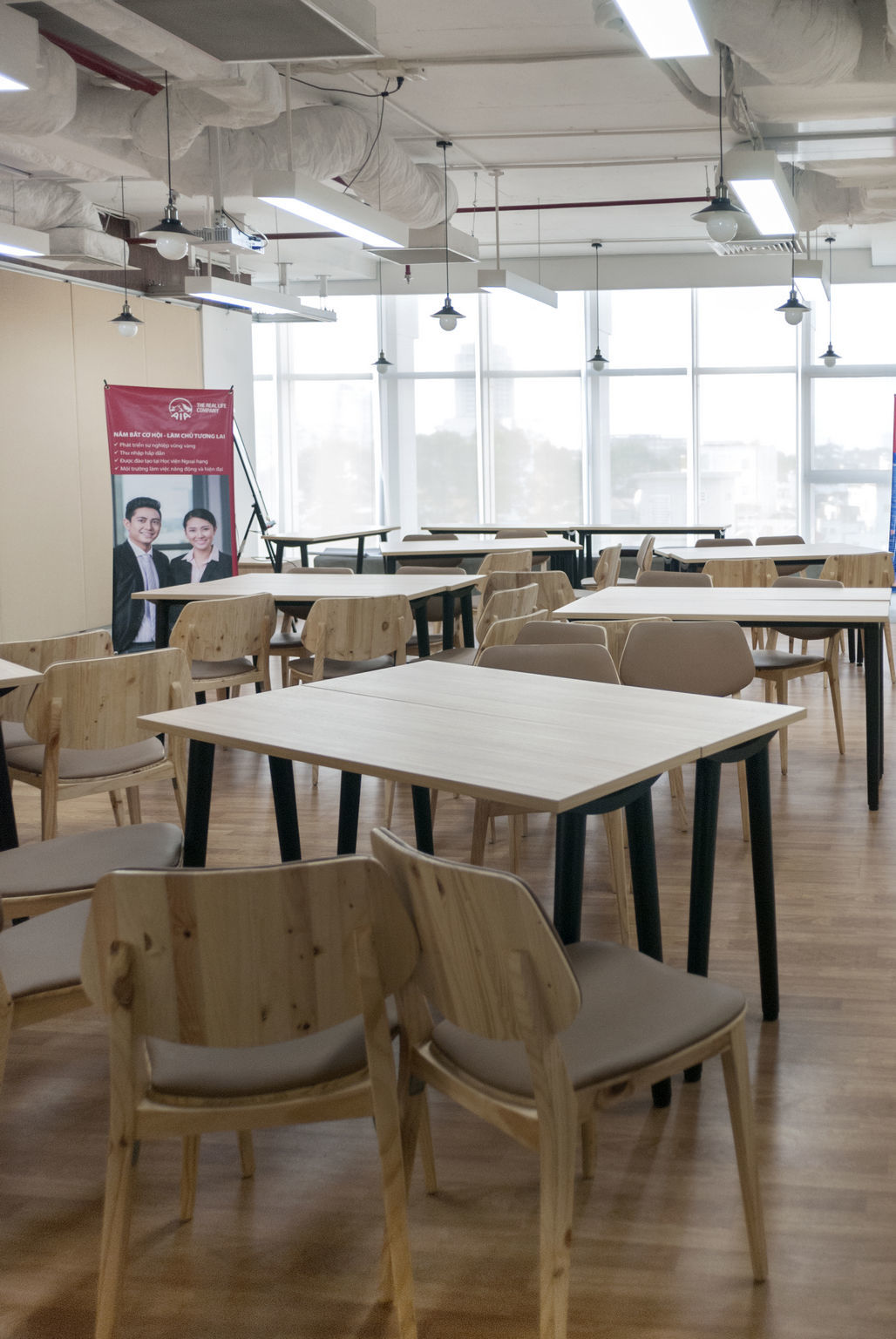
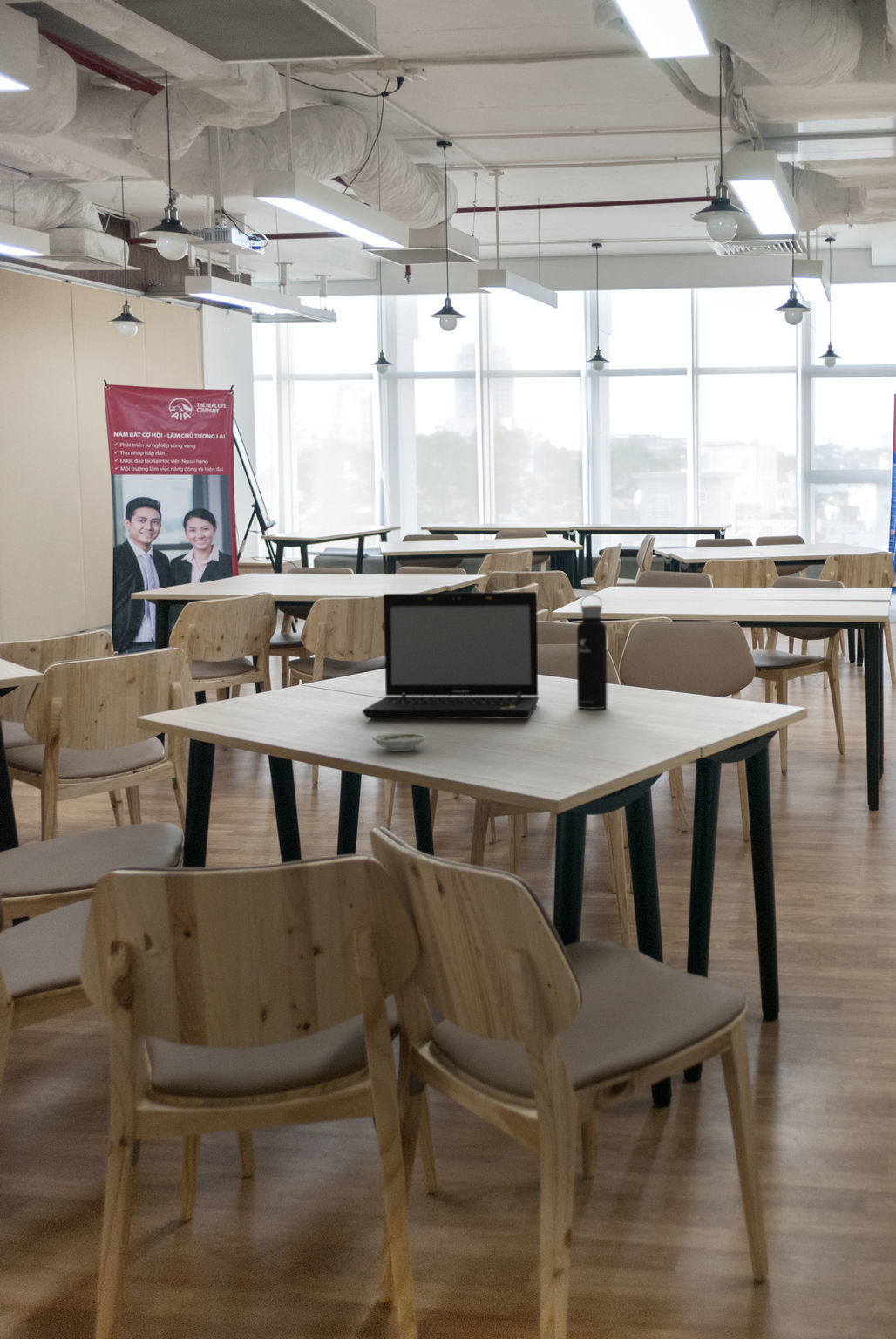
+ saucer [372,732,427,752]
+ laptop [362,591,540,720]
+ water bottle [576,595,608,710]
